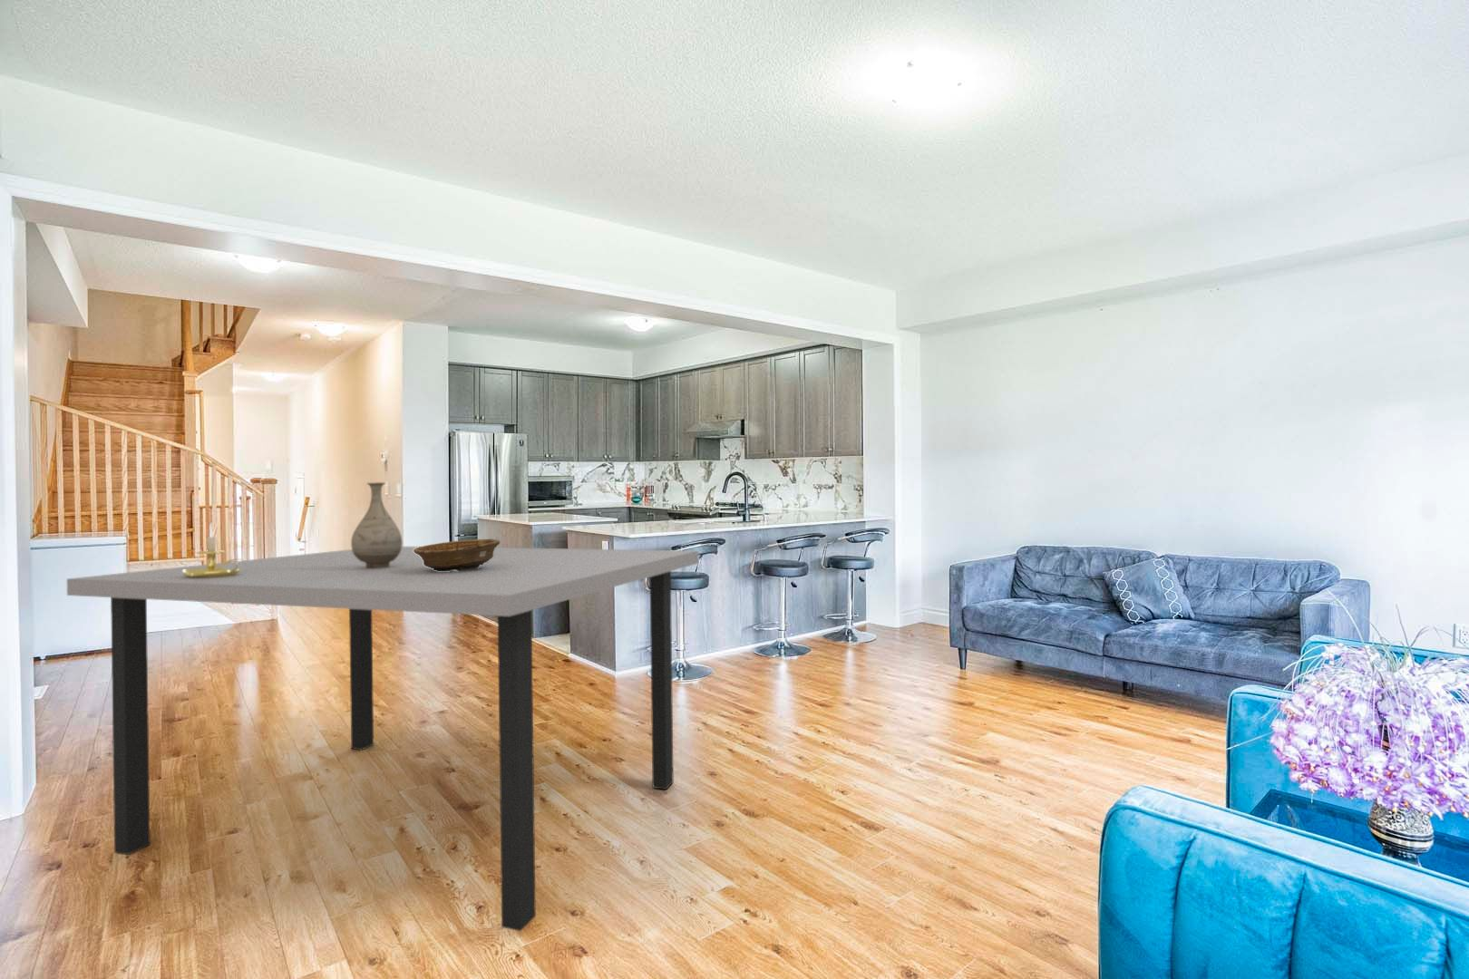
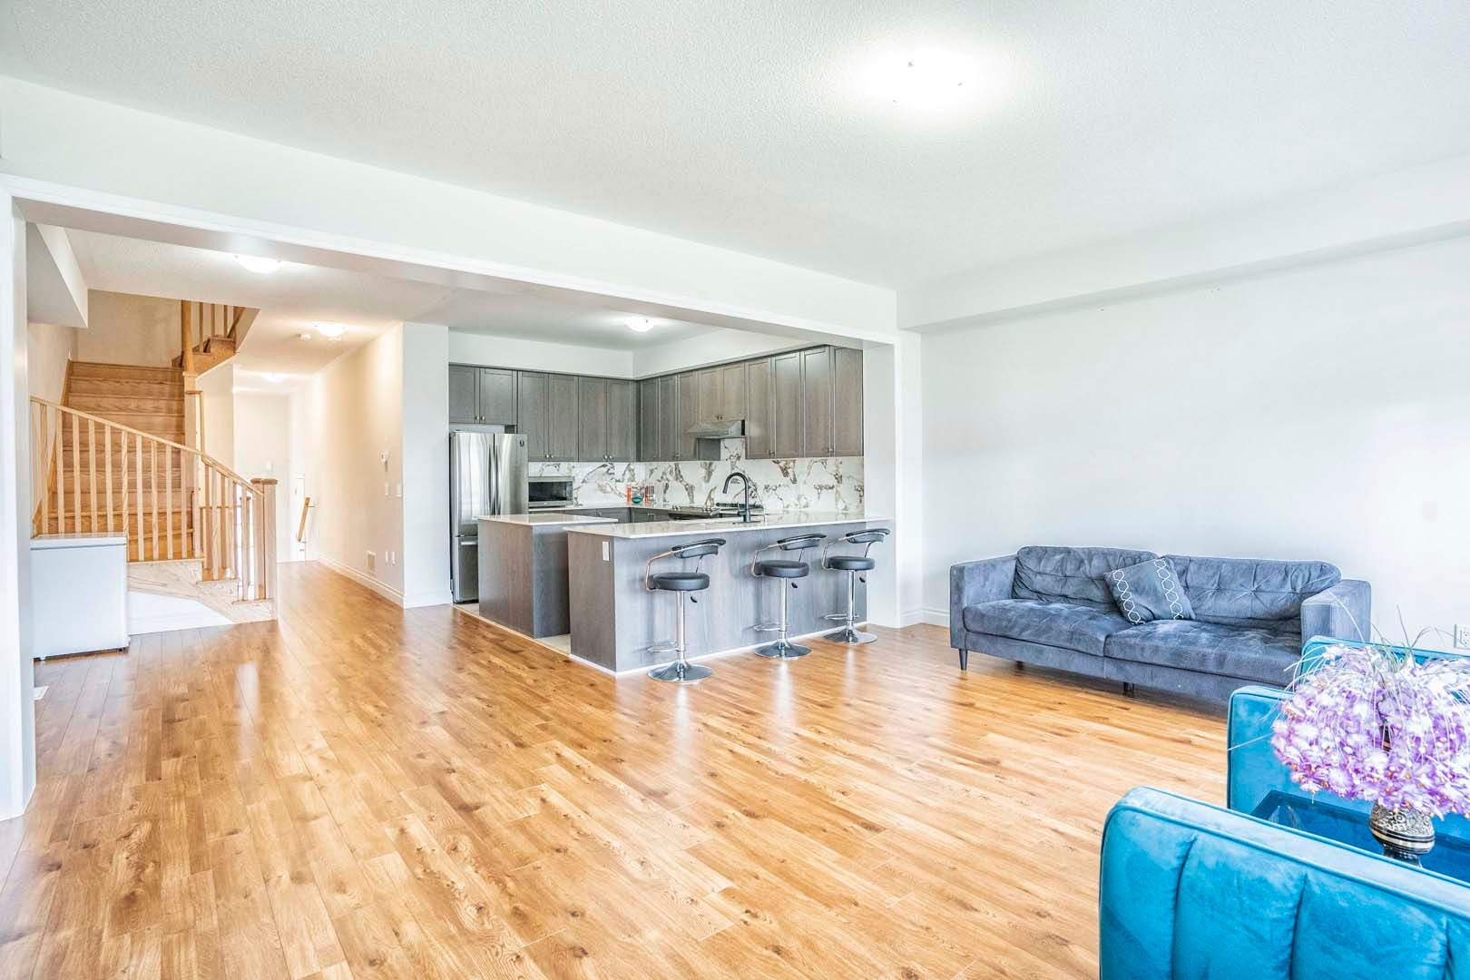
- decorative bowl [413,539,501,571]
- dining table [67,545,700,932]
- vase [350,482,403,568]
- candle holder [184,521,242,578]
